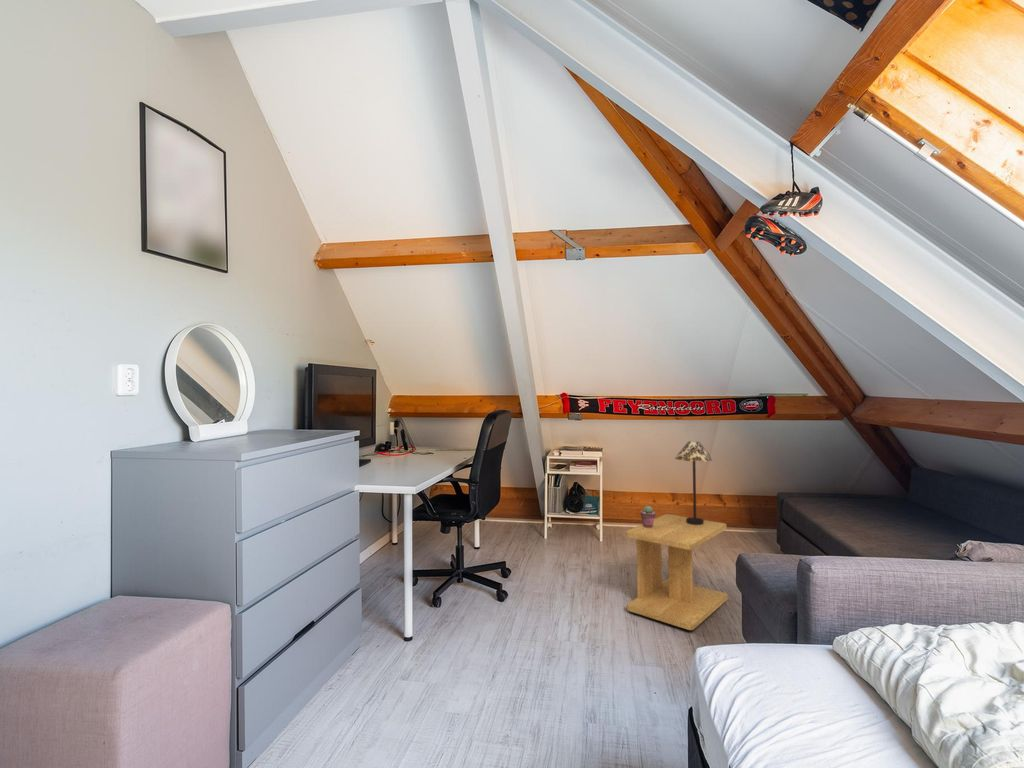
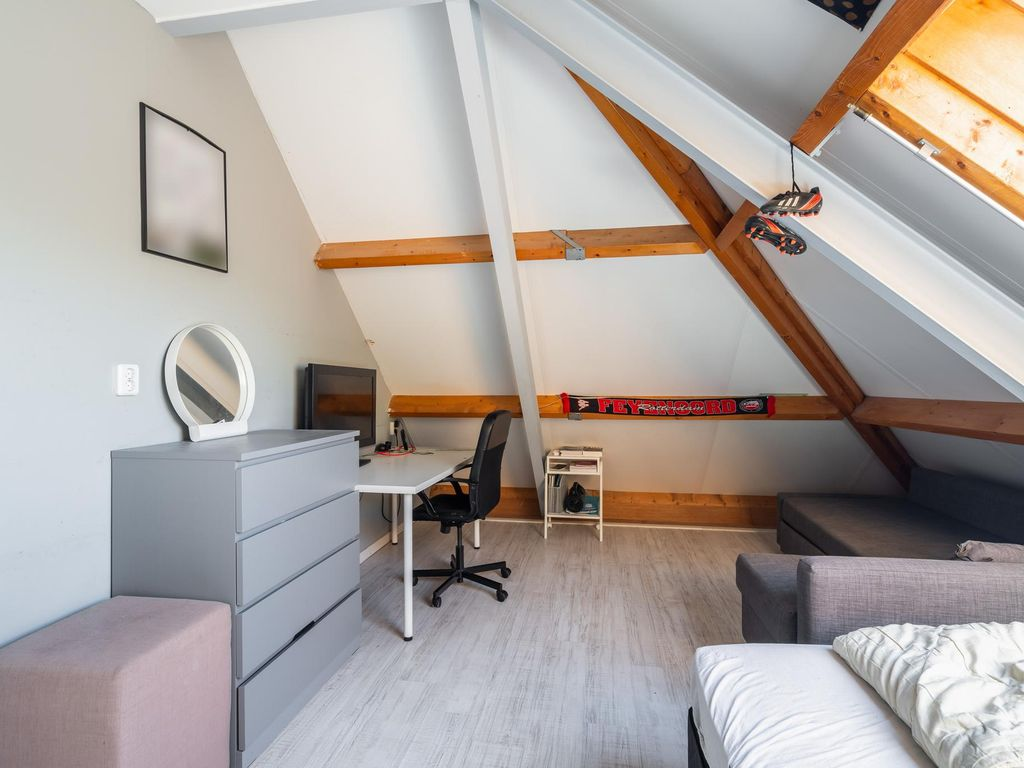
- side table [625,513,729,631]
- potted succulent [639,505,657,527]
- table lamp [674,440,715,525]
